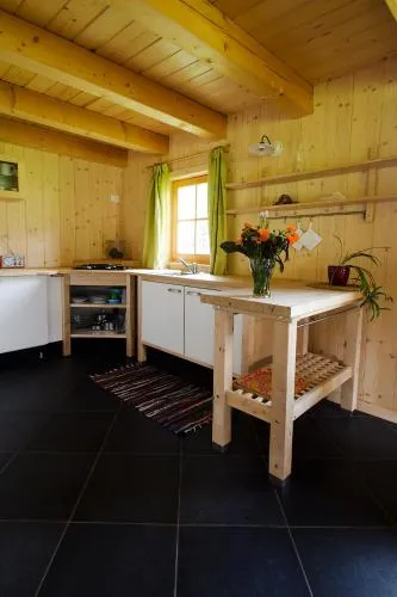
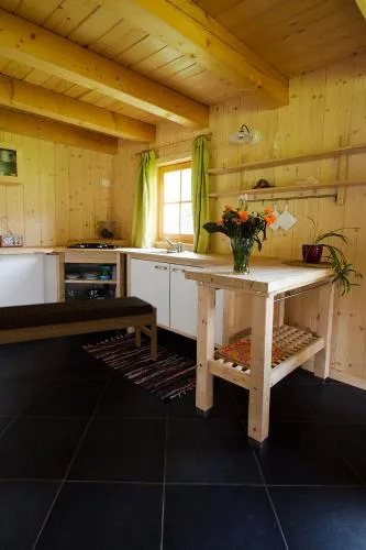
+ bench [0,295,158,362]
